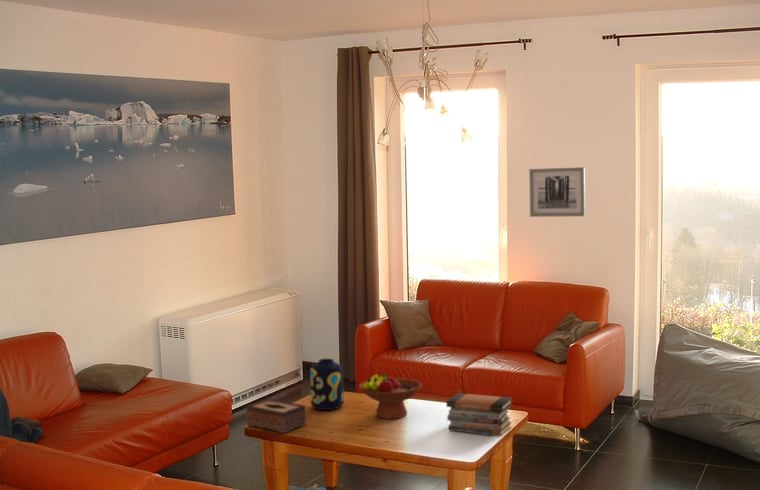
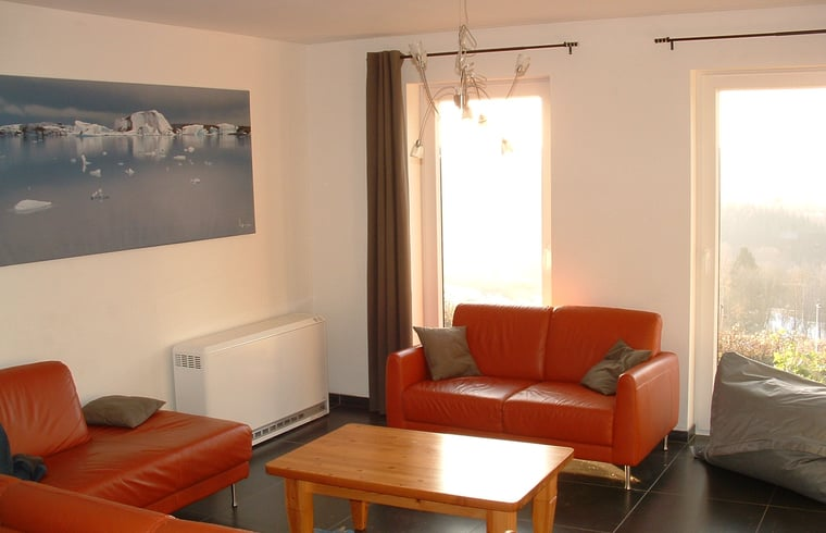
- fruit bowl [358,373,423,419]
- tissue box [245,398,308,434]
- vase [309,358,345,411]
- wall art [528,166,586,218]
- book stack [445,392,514,437]
